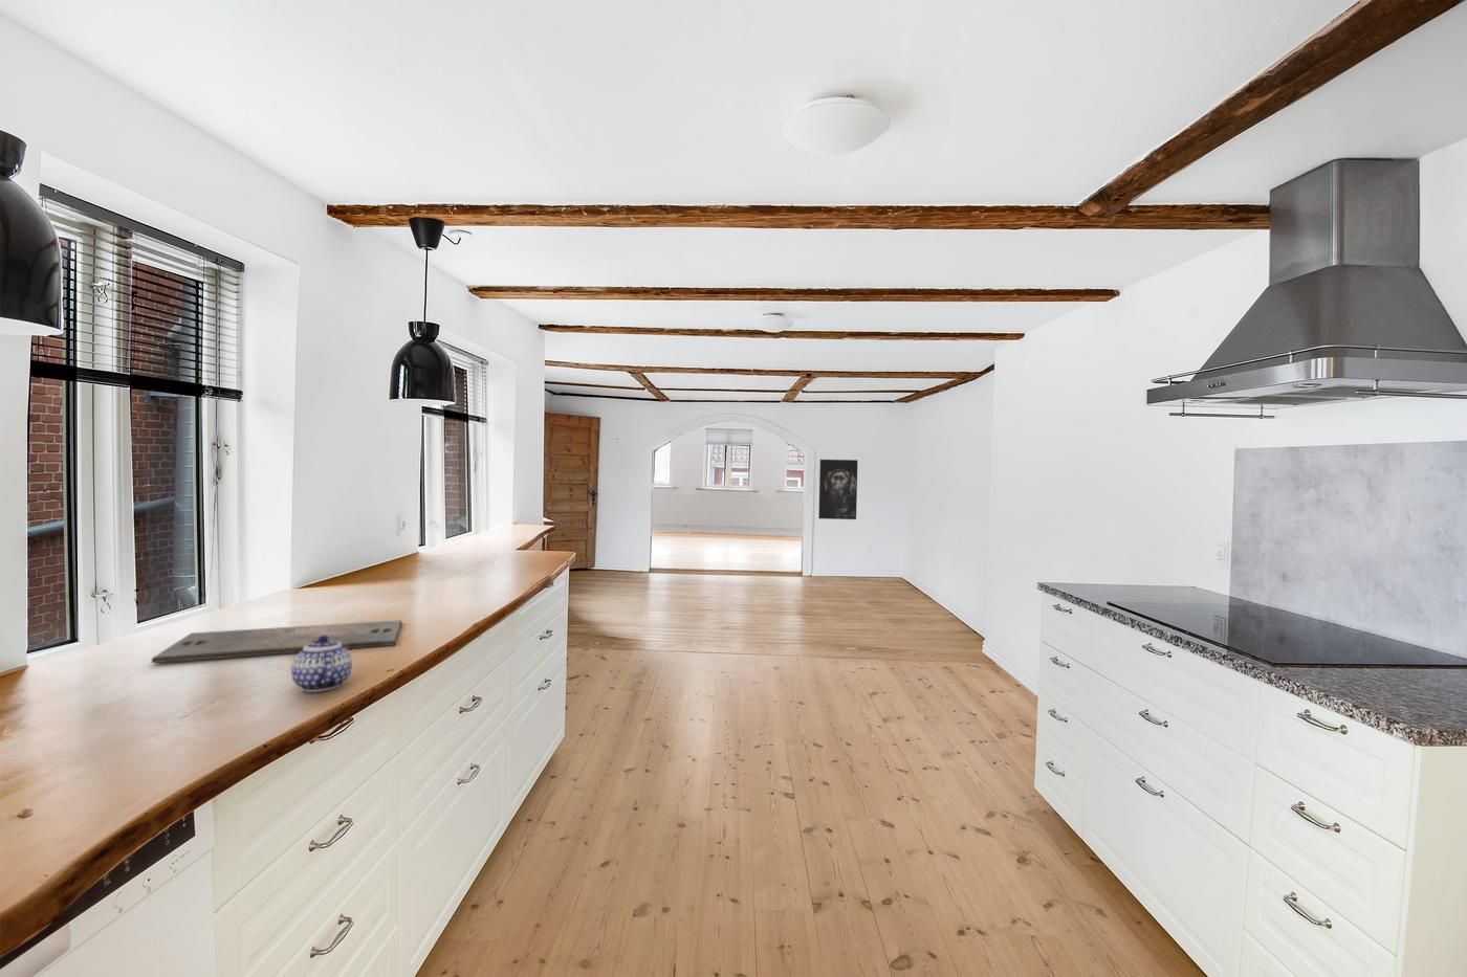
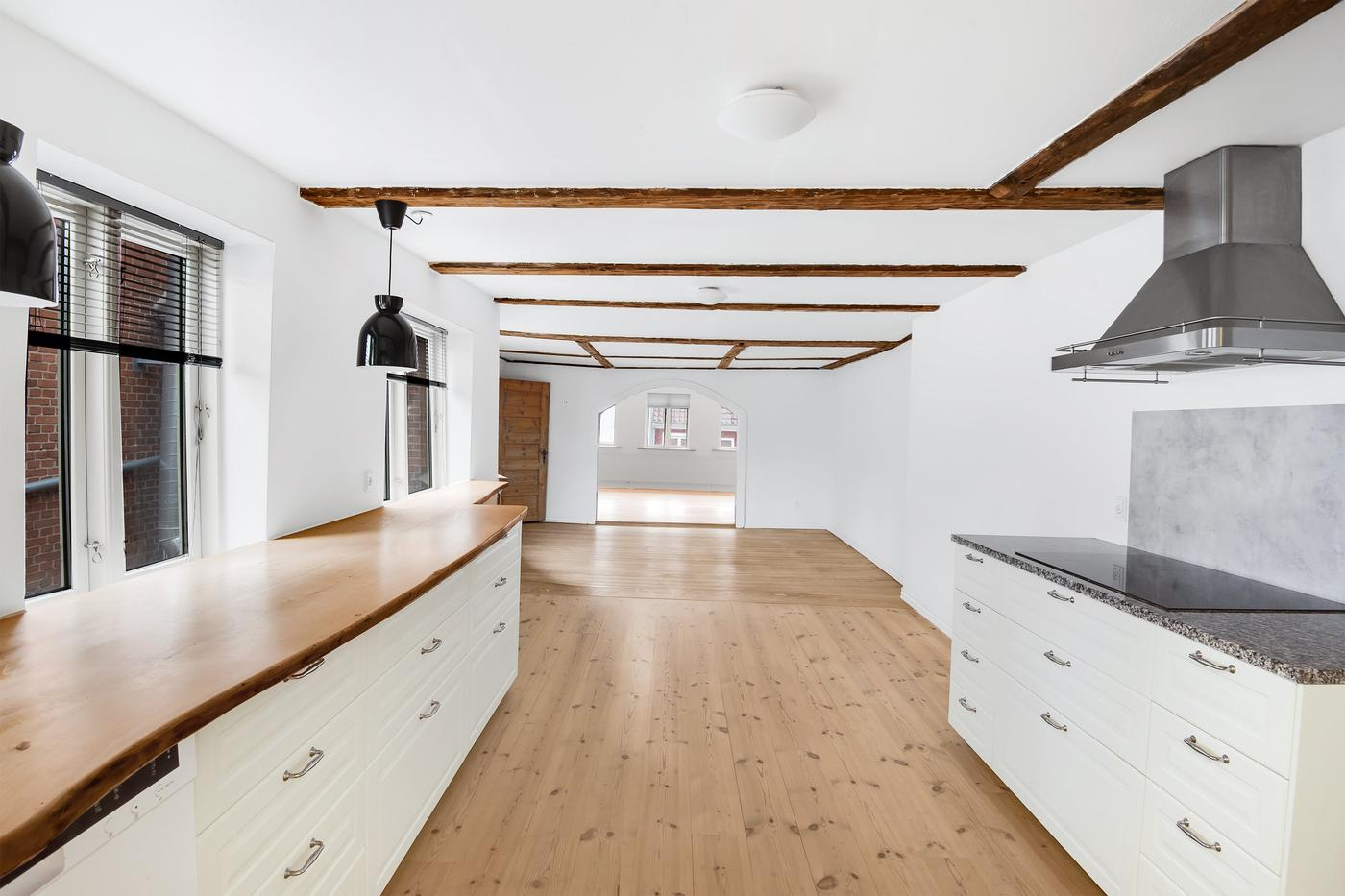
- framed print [817,459,859,520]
- cutting board [151,619,402,664]
- teapot [290,636,353,693]
